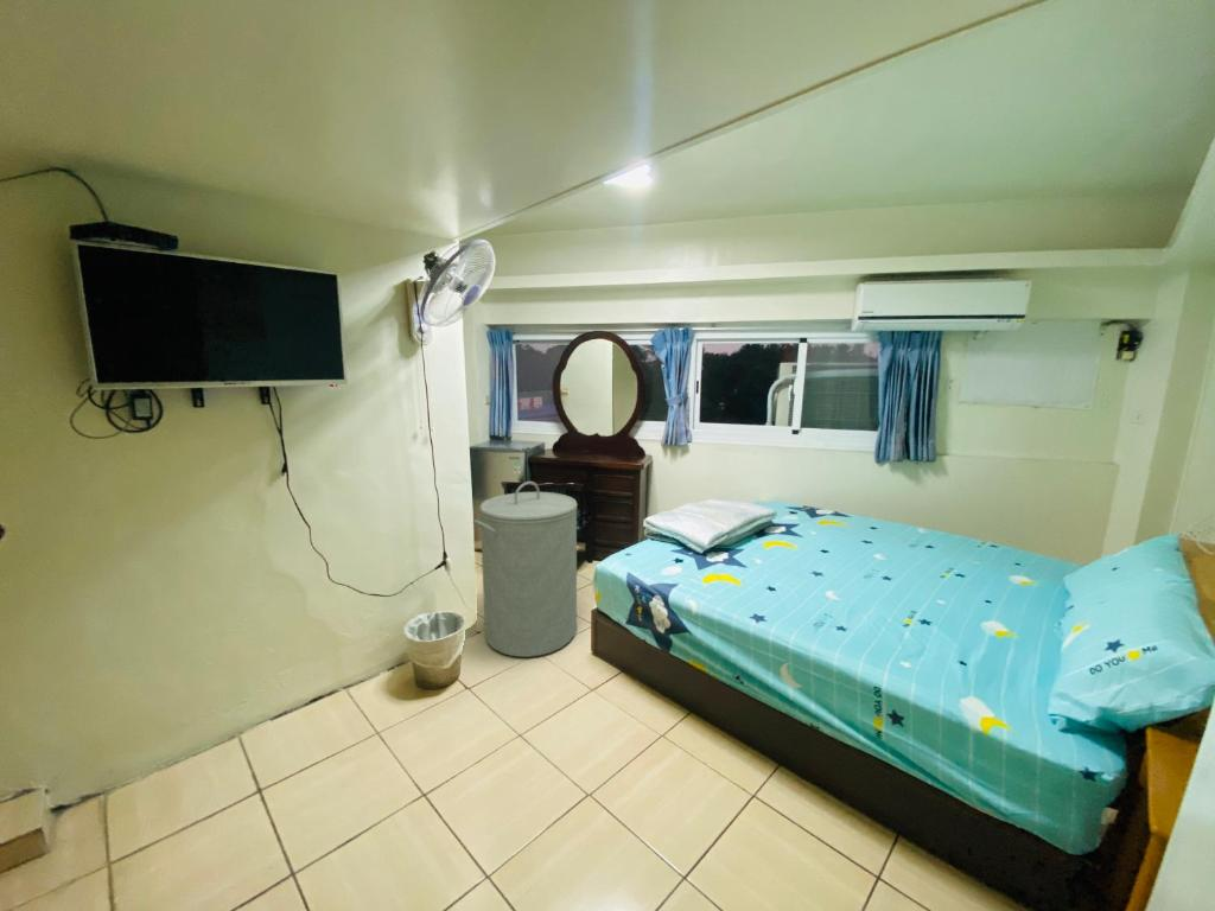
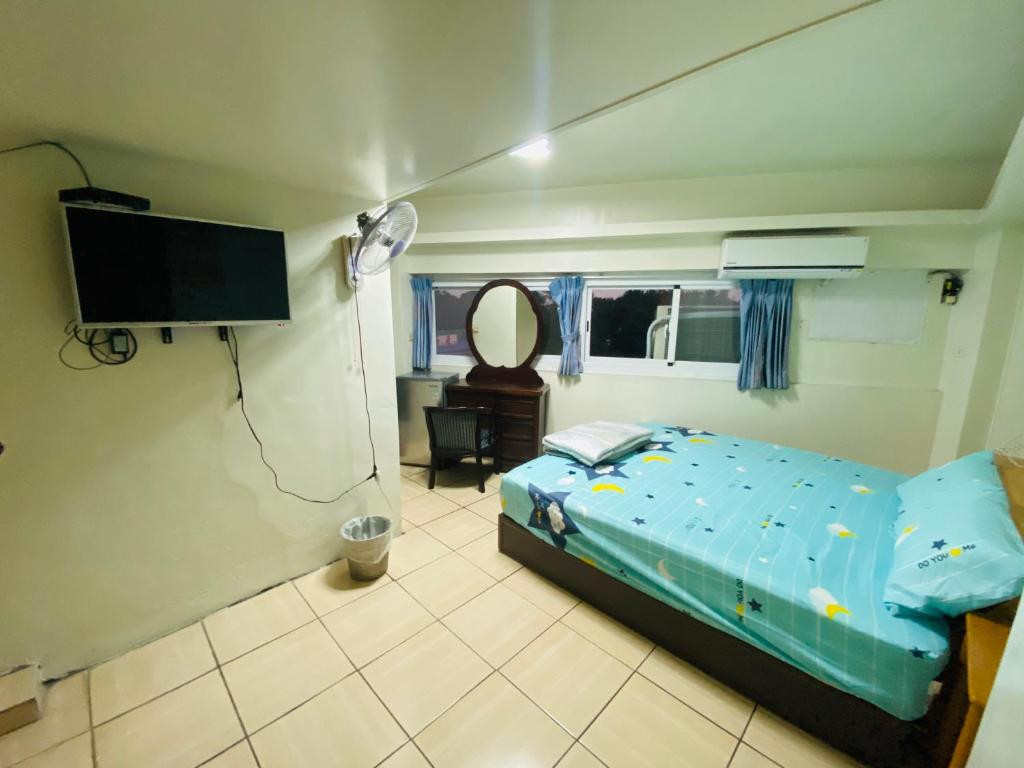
- laundry hamper [472,480,579,658]
